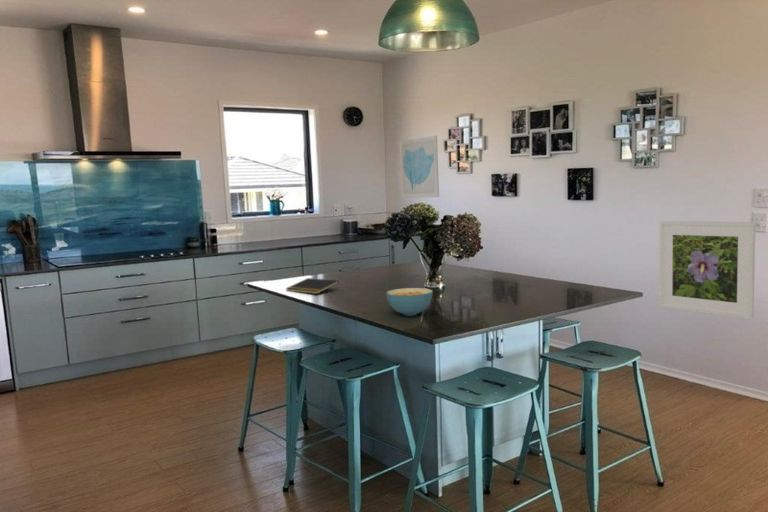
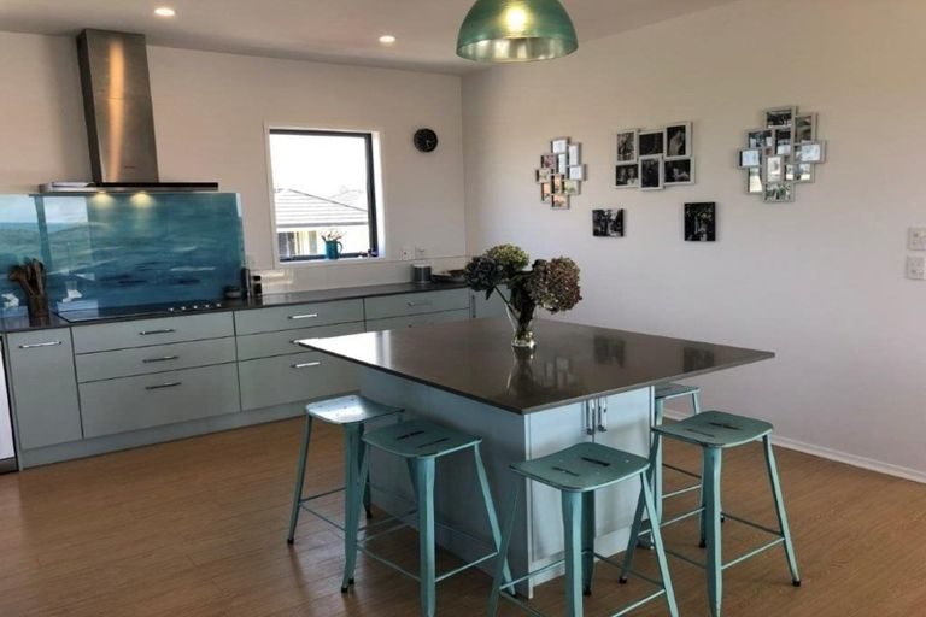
- notepad [285,277,340,295]
- cereal bowl [385,287,434,317]
- wall art [398,135,440,199]
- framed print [658,220,756,320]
